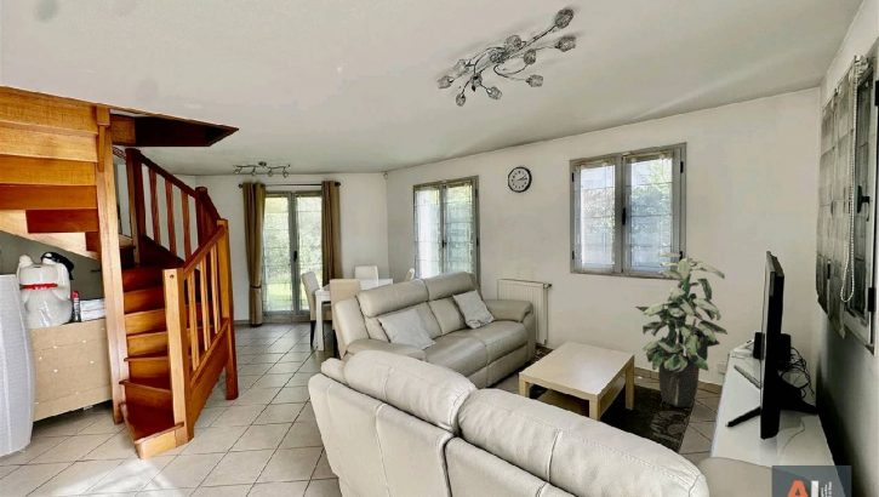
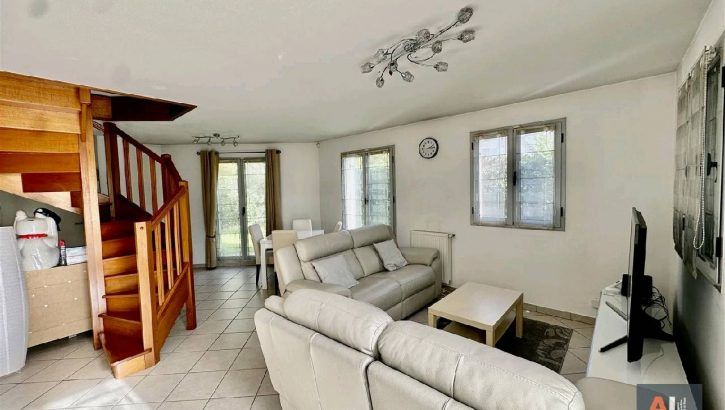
- indoor plant [634,252,729,409]
